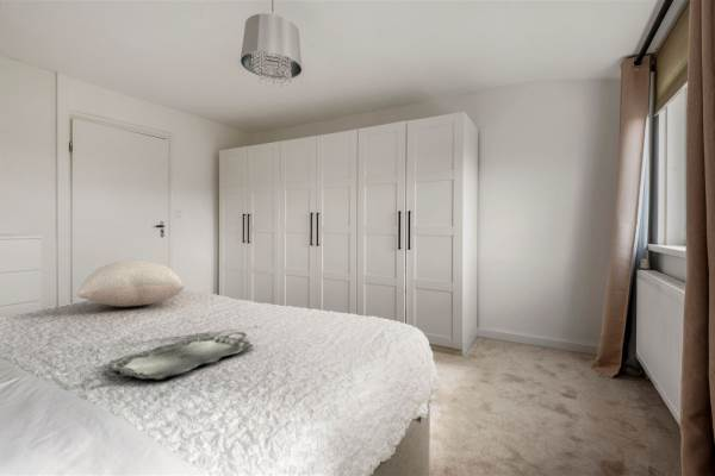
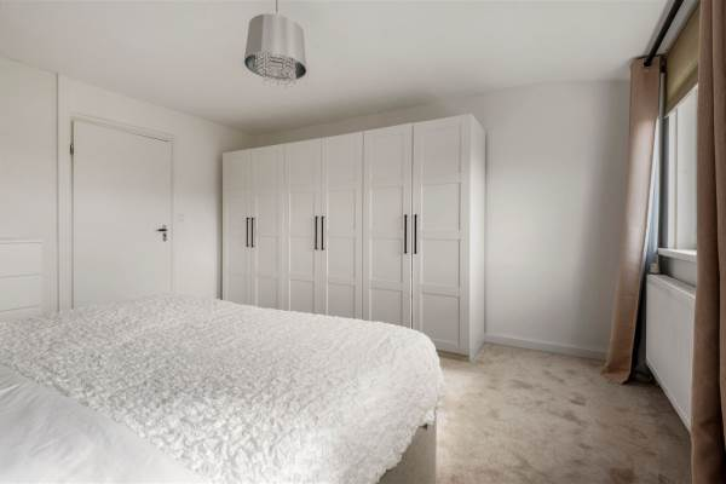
- serving tray [101,331,254,381]
- pillow [75,259,186,308]
